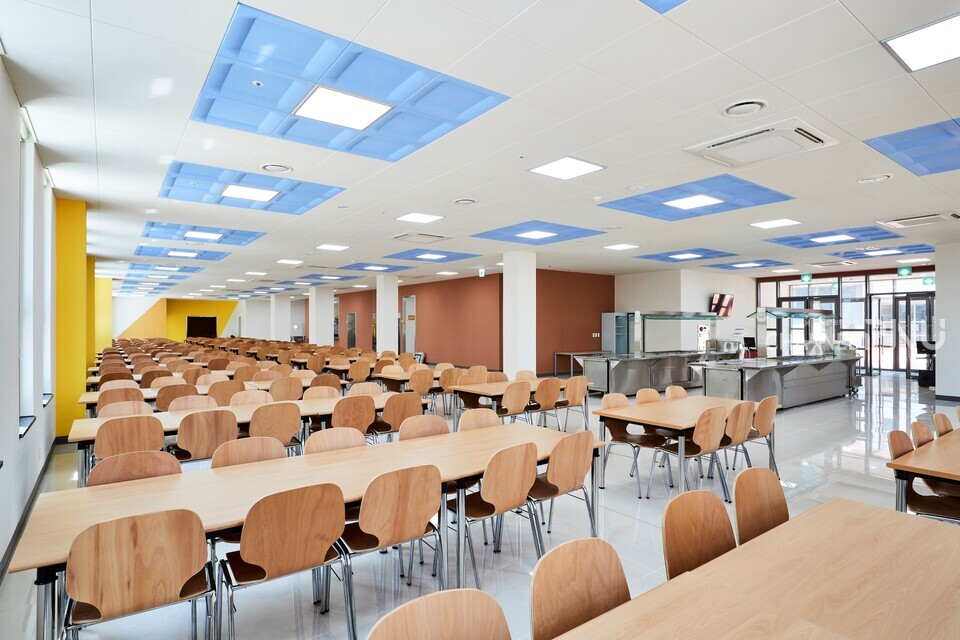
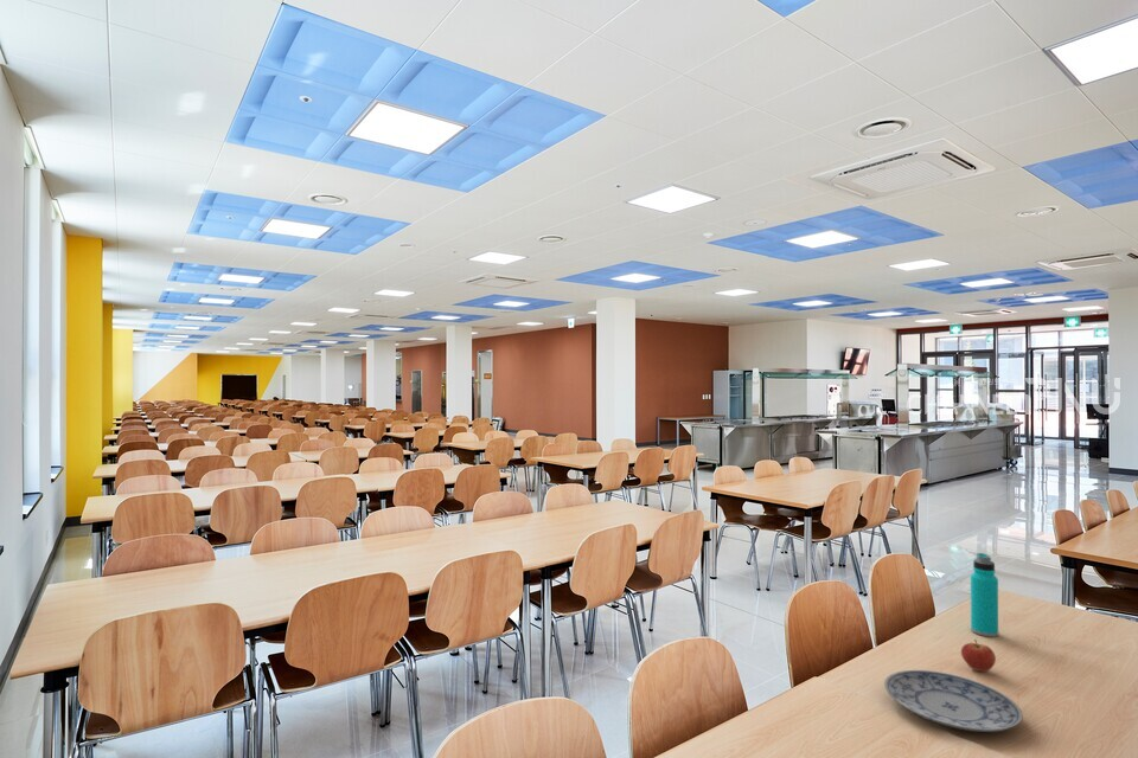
+ apple [960,638,997,673]
+ plate [883,669,1024,733]
+ water bottle [970,552,999,638]
